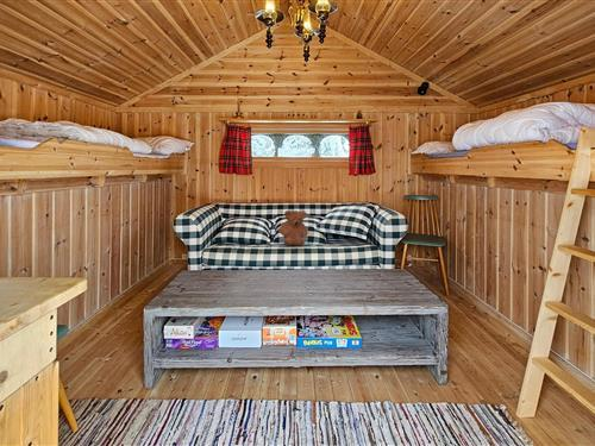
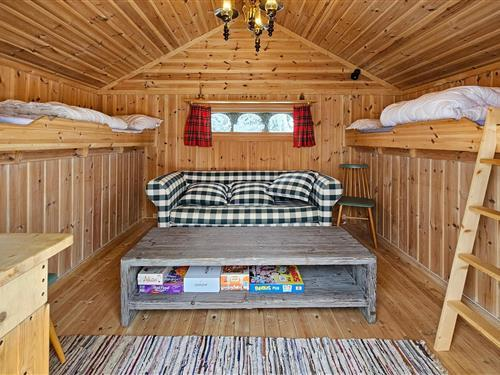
- teddy bear [277,209,309,247]
